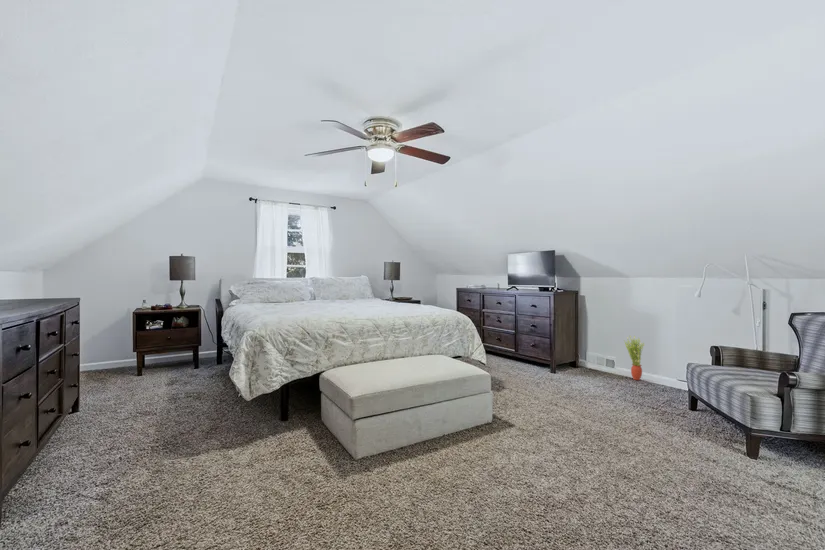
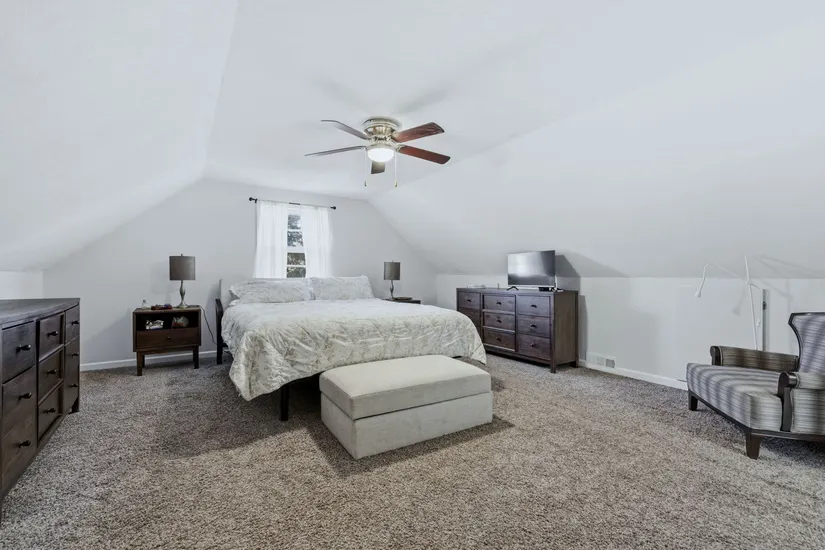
- potted plant [624,334,645,381]
